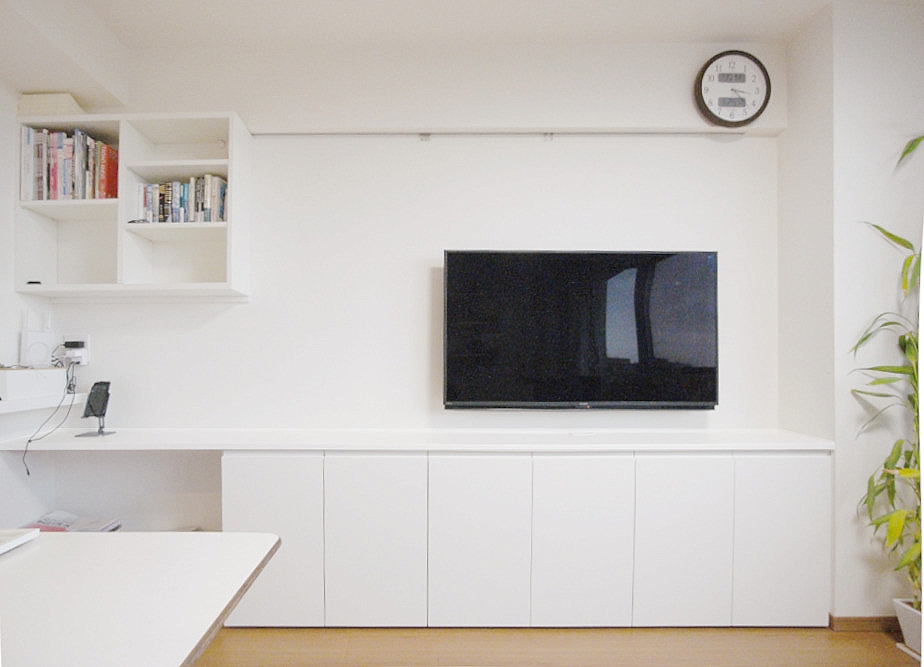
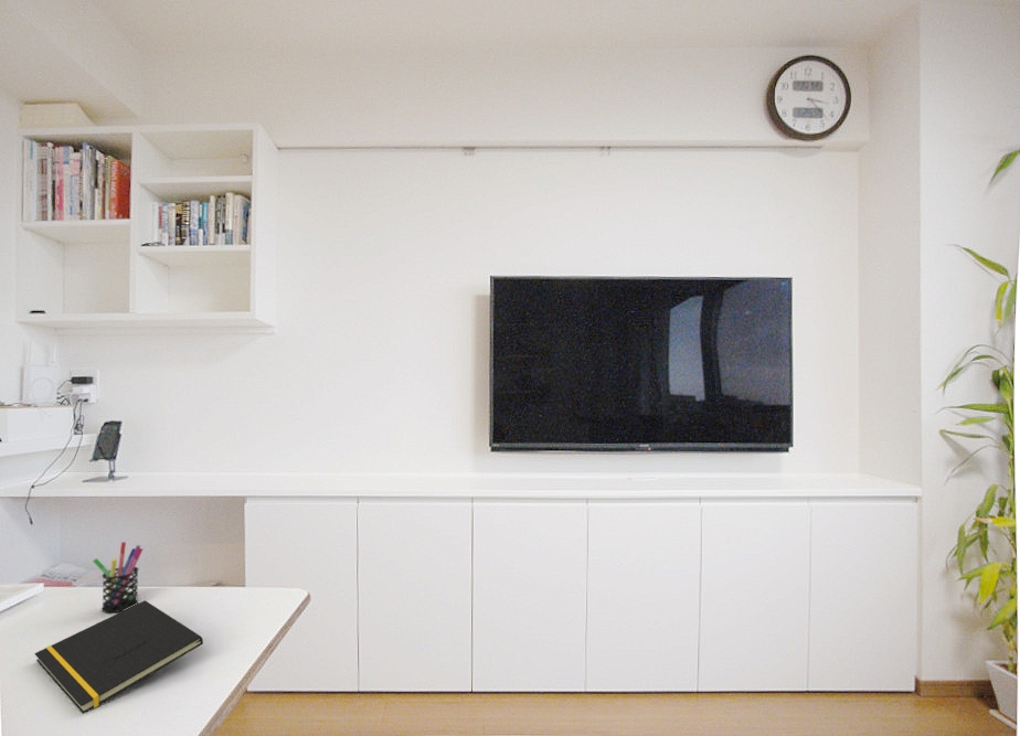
+ notepad [33,599,204,715]
+ pen holder [92,541,144,614]
